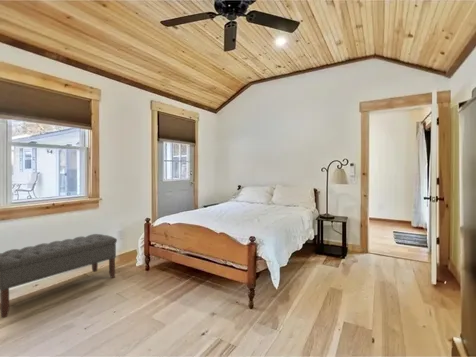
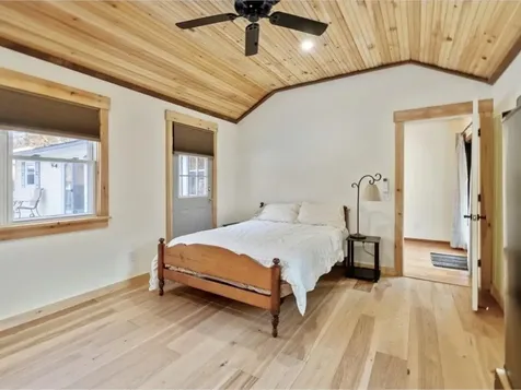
- bench [0,233,118,319]
